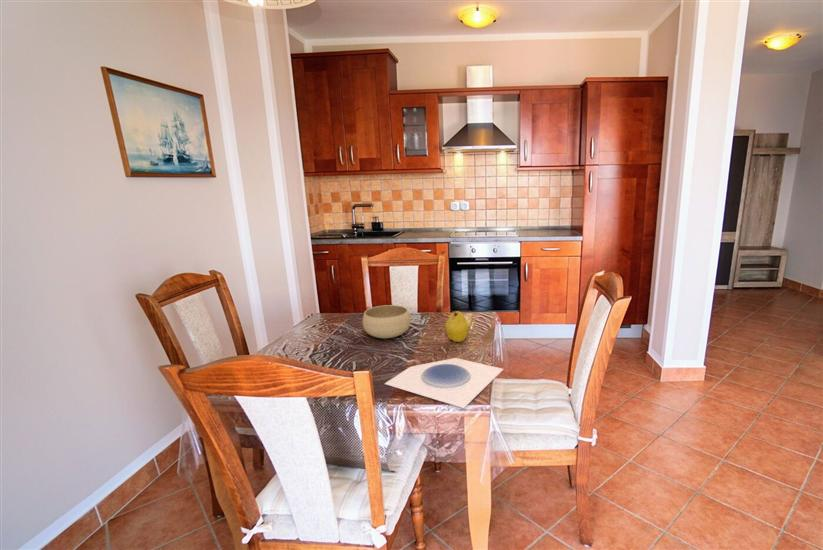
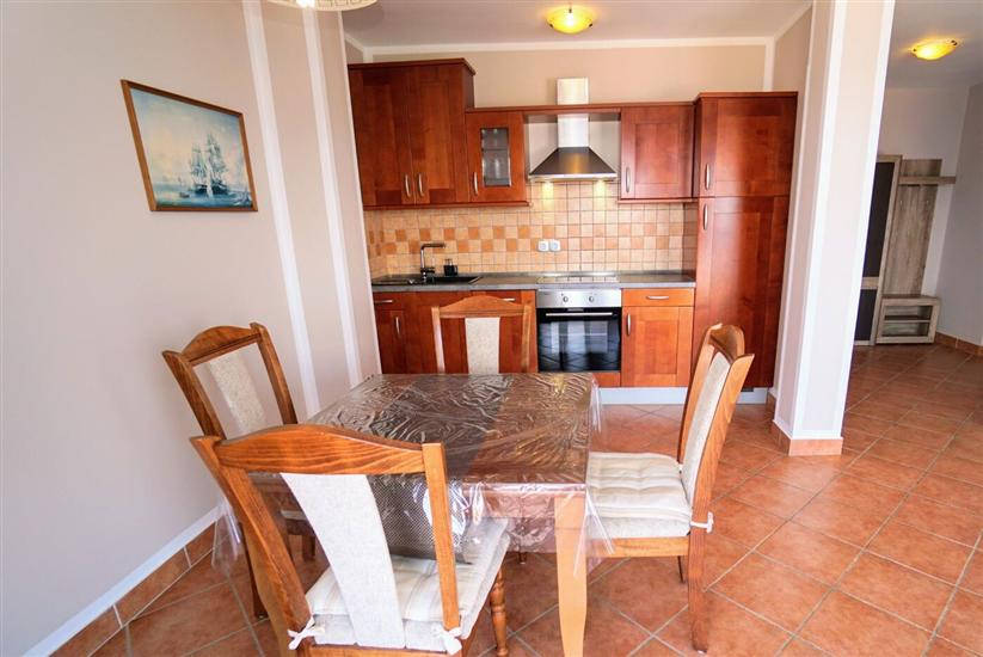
- fruit [444,310,470,343]
- plate [384,357,504,409]
- bowl [362,304,411,339]
